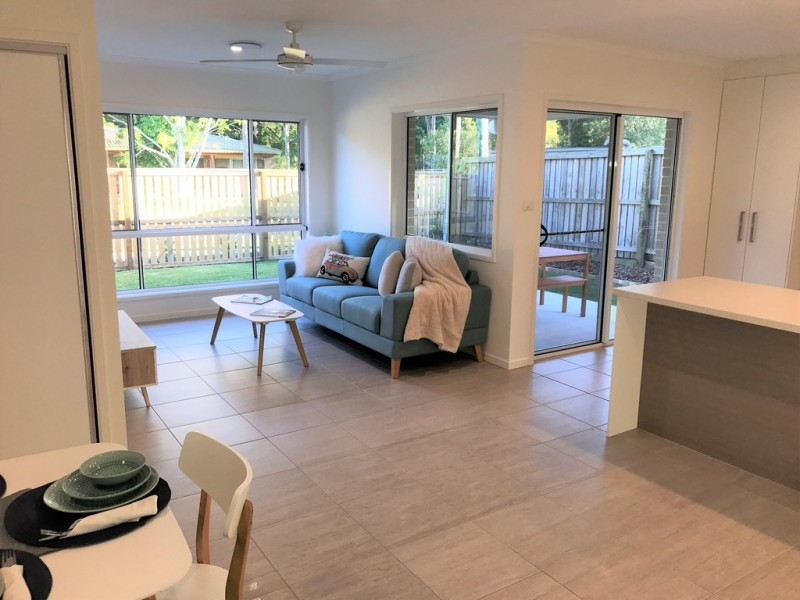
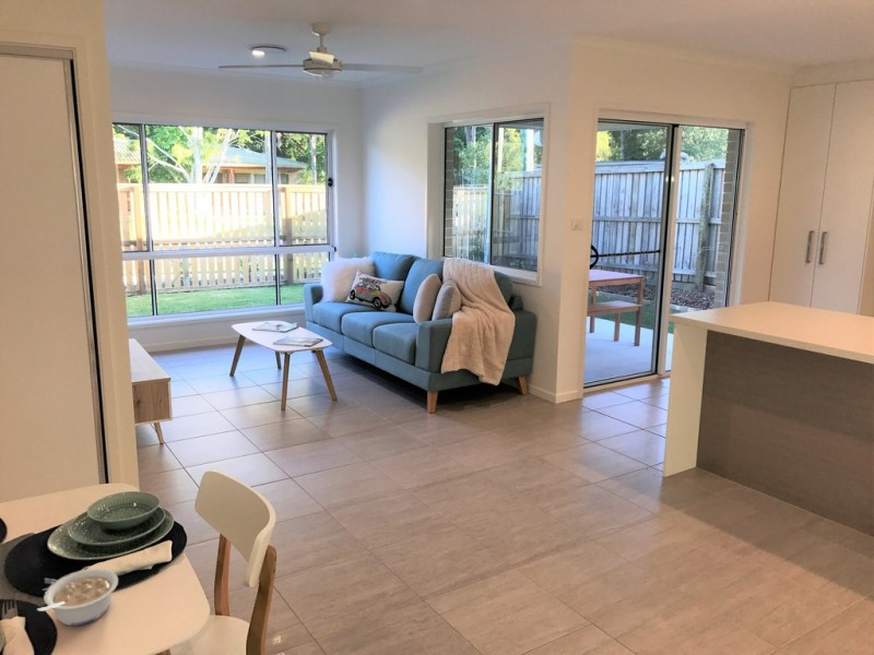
+ legume [36,568,119,627]
